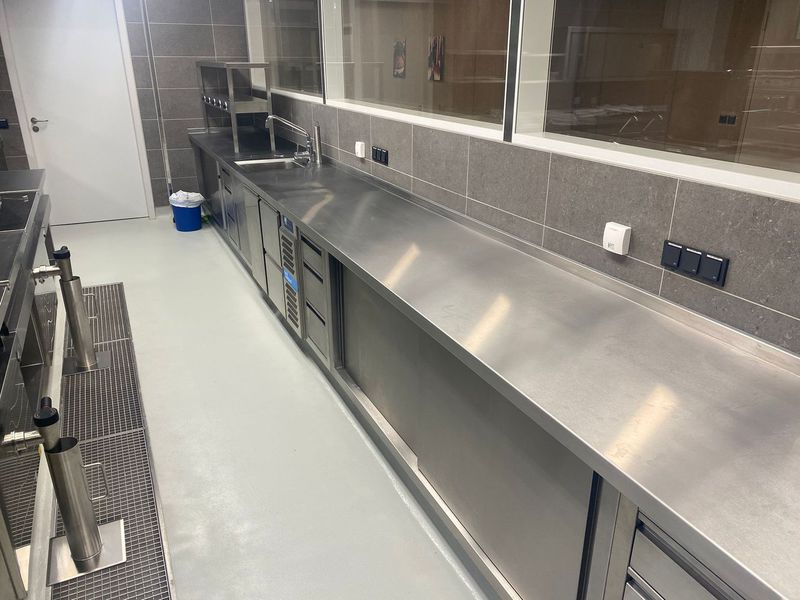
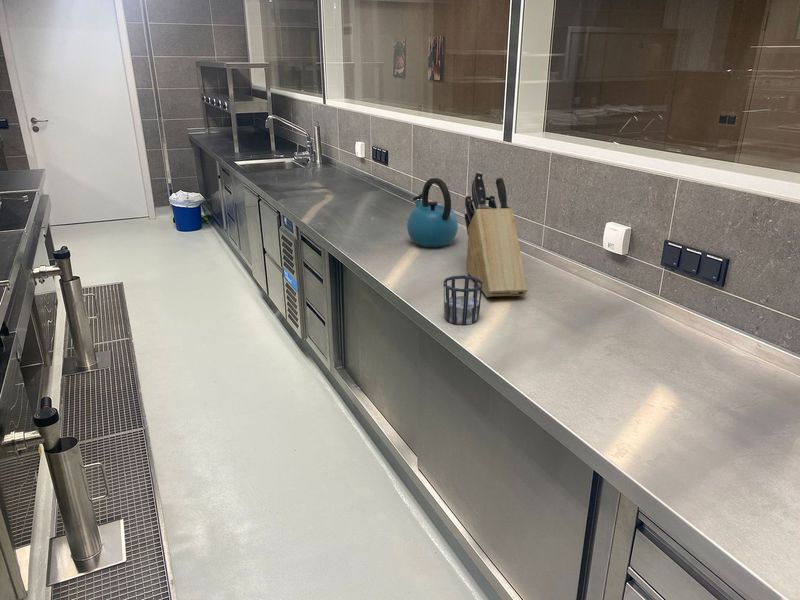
+ knife block [463,171,528,298]
+ cup [442,275,483,326]
+ kettle [406,177,459,248]
